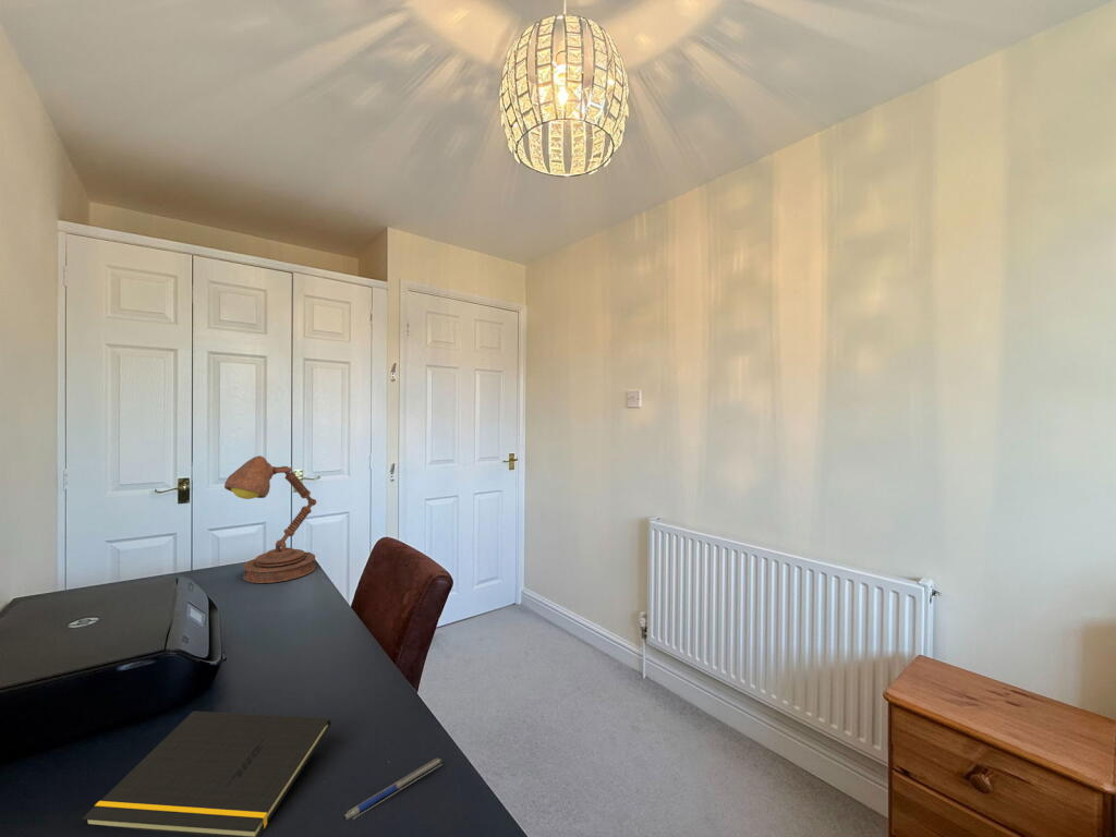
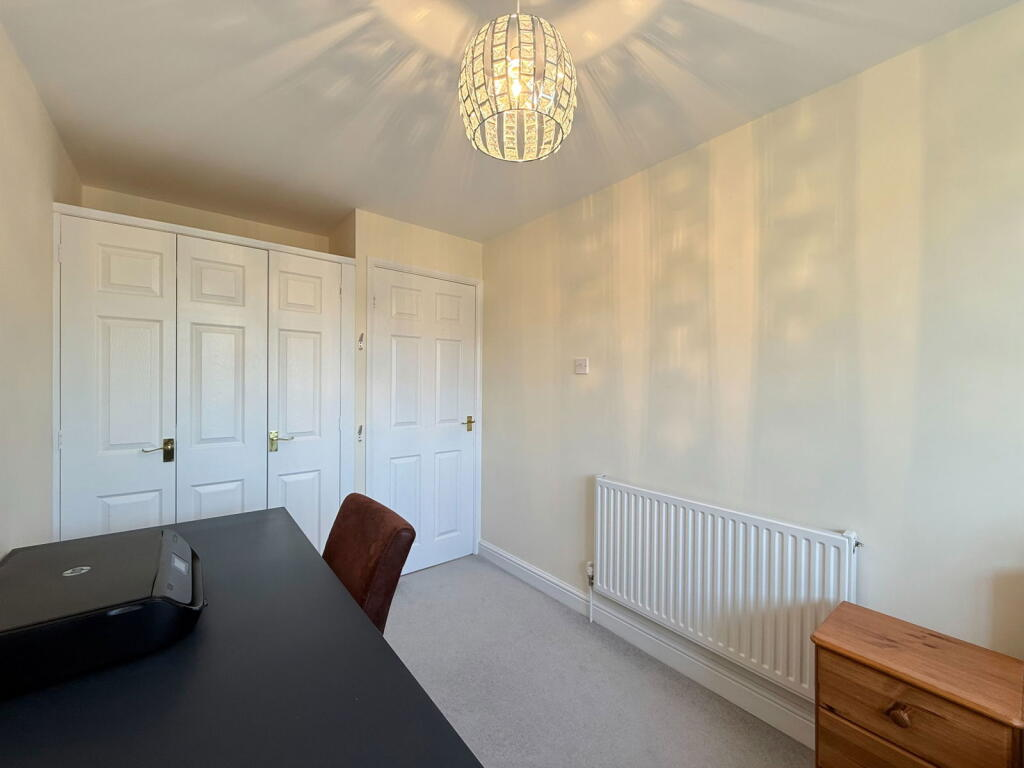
- notepad [82,711,331,837]
- desk lamp [223,454,318,584]
- pen [343,757,444,821]
